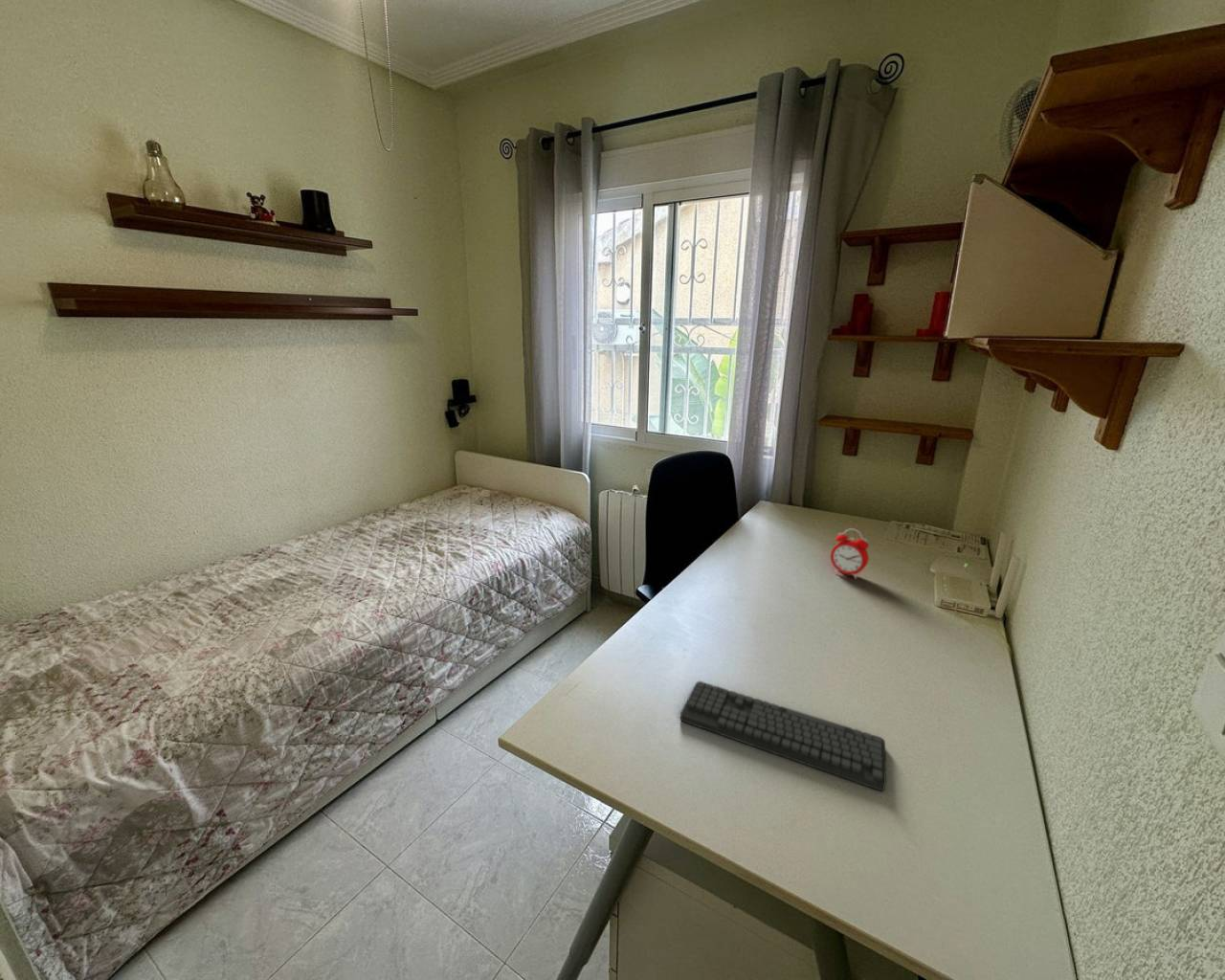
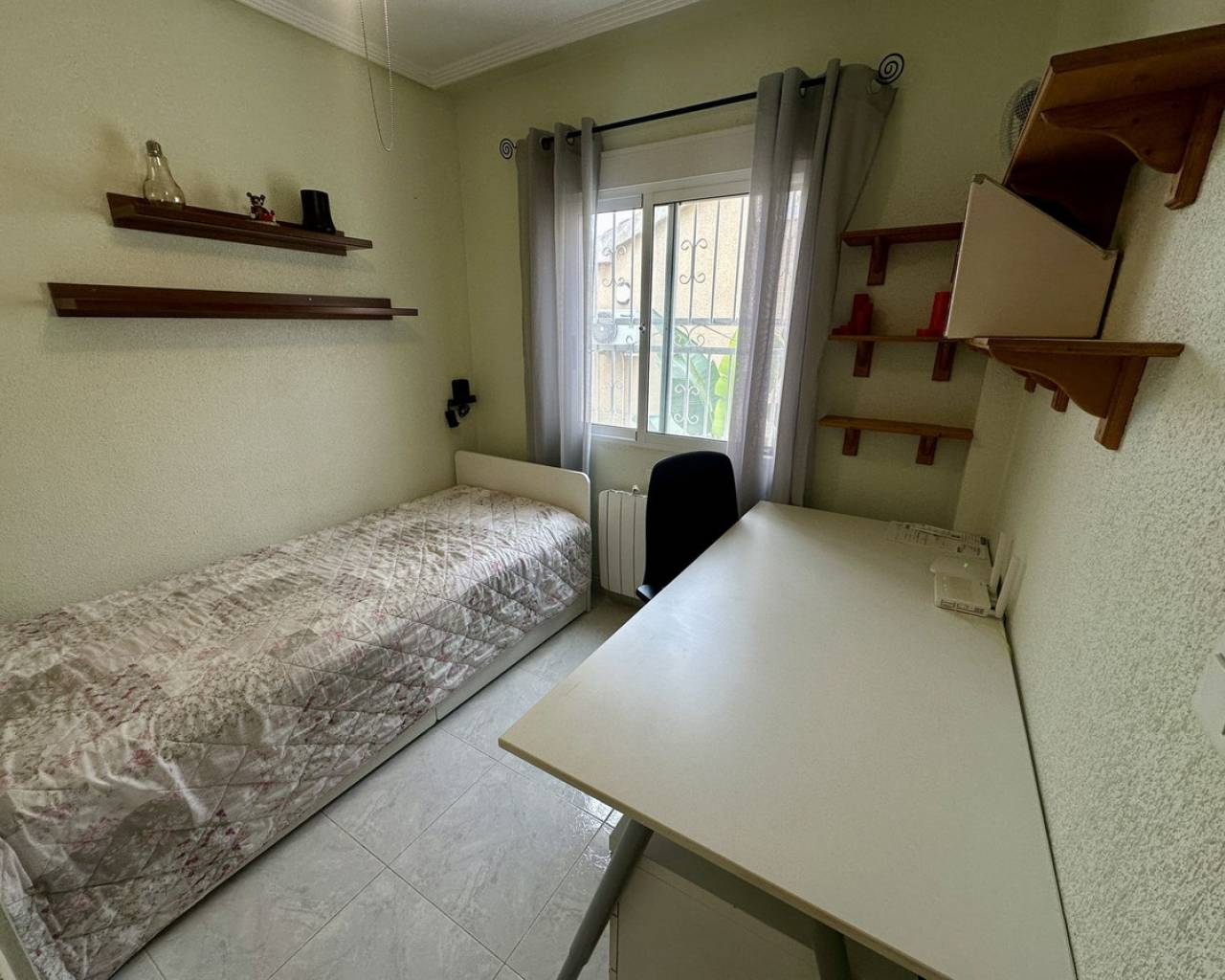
- alarm clock [830,527,870,579]
- keyboard [679,680,887,792]
